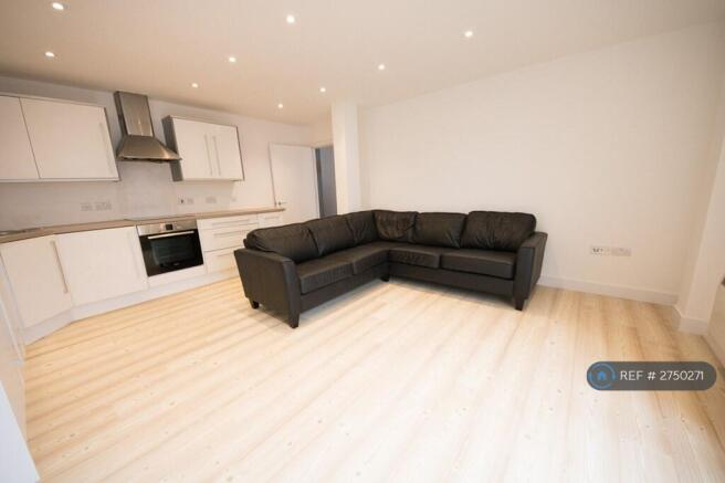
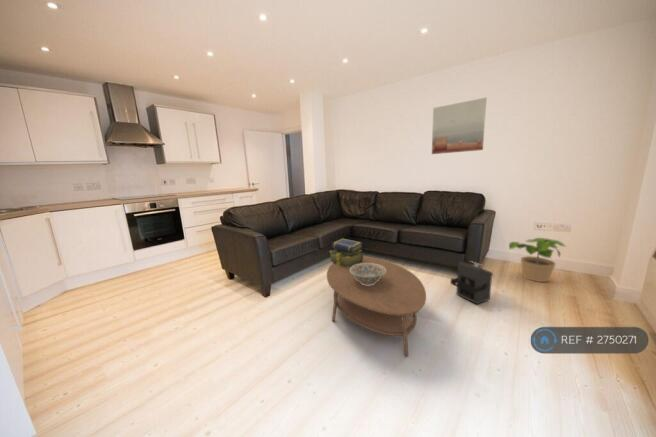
+ stack of books [328,237,364,268]
+ decorative bowl [350,263,386,286]
+ speaker [450,260,494,305]
+ potted plant [508,237,567,283]
+ wall art [431,97,488,155]
+ coffee table [326,255,427,358]
